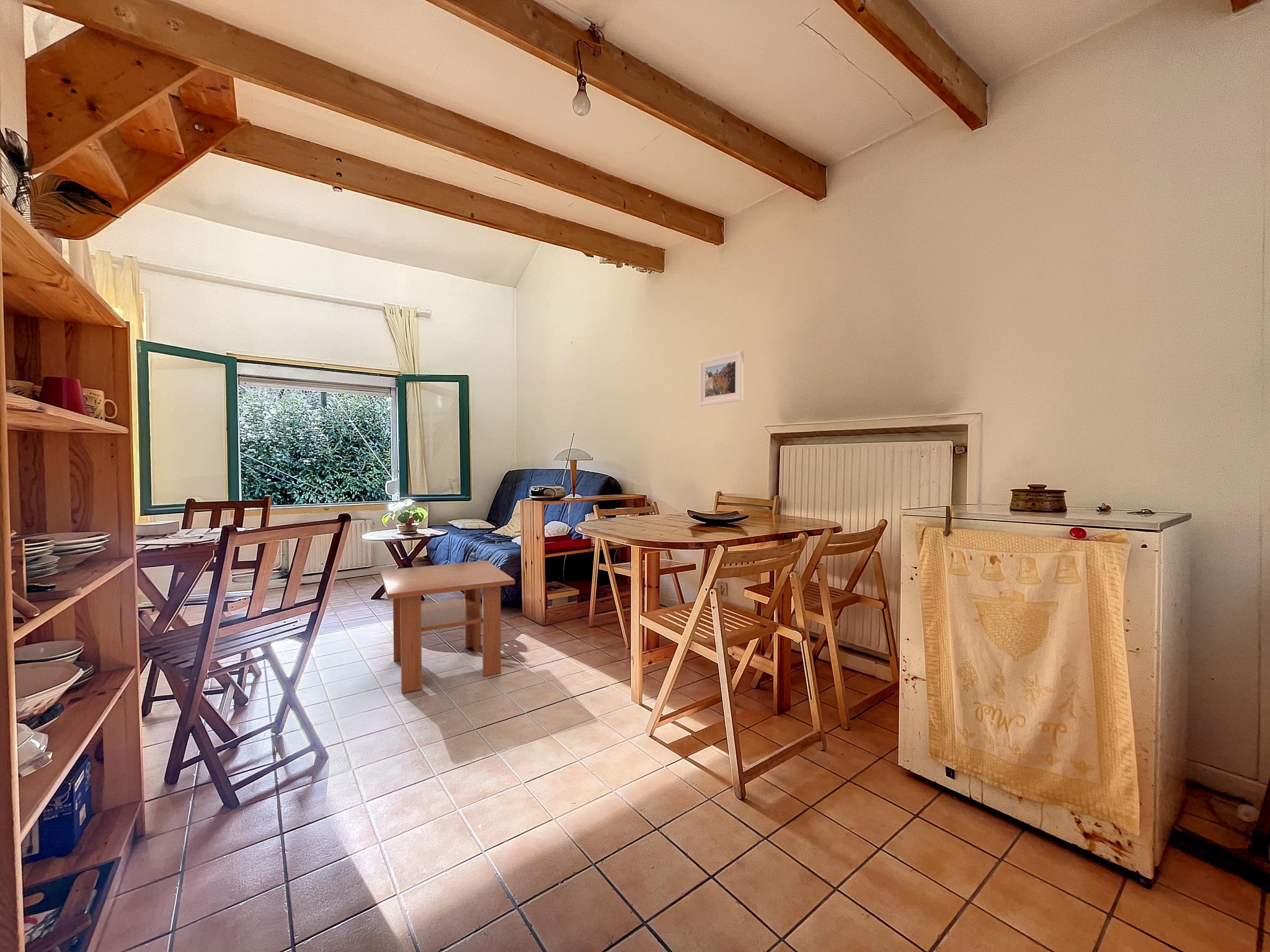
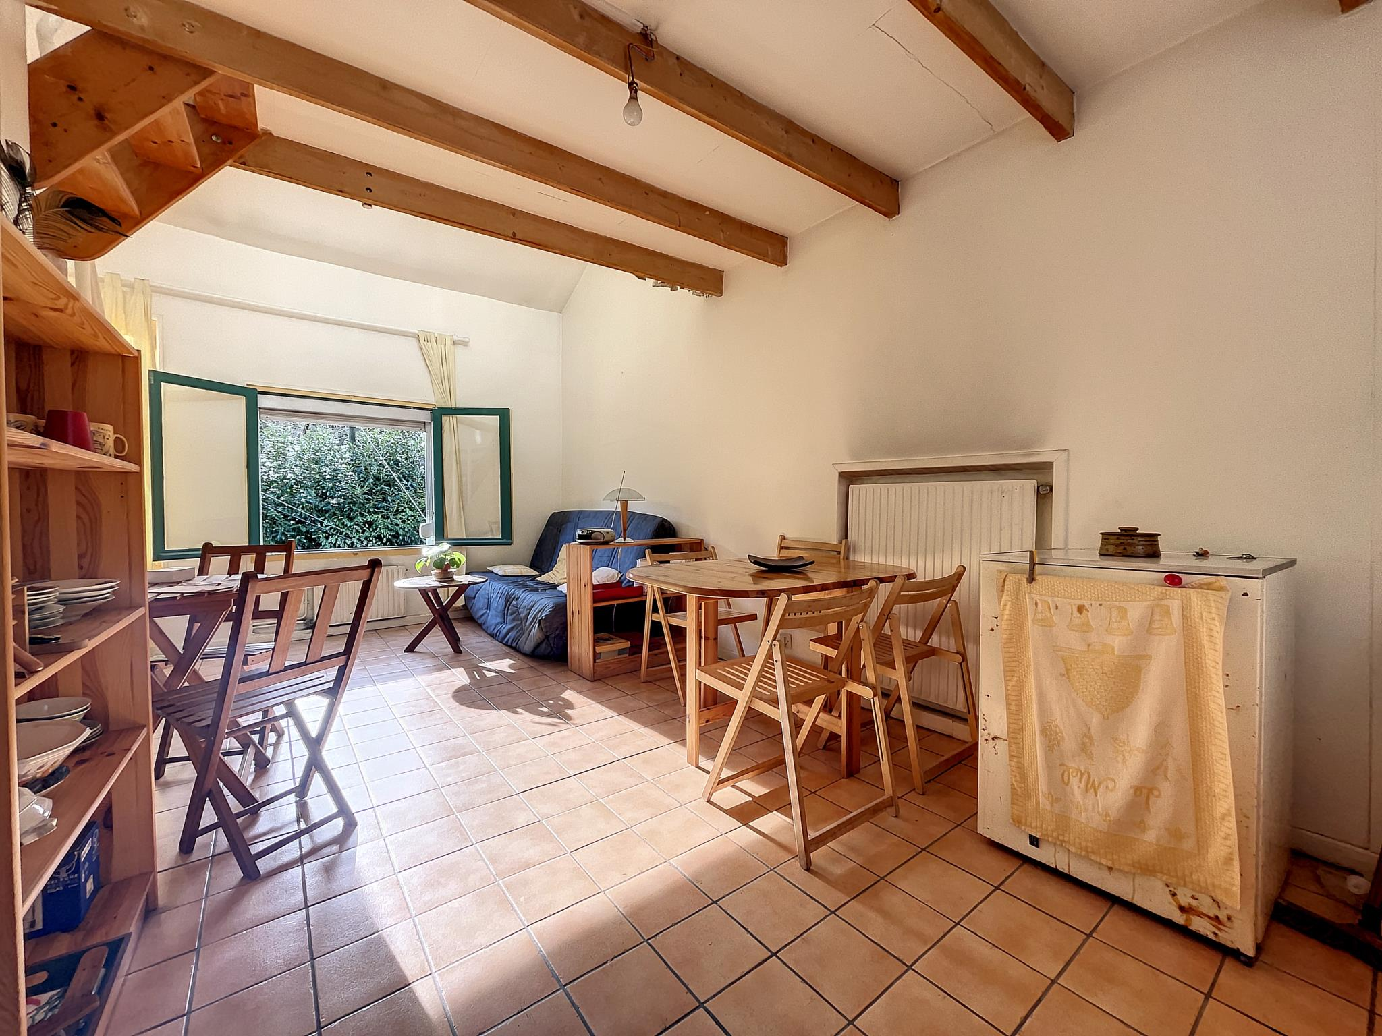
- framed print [698,351,744,407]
- coffee table [380,560,515,694]
